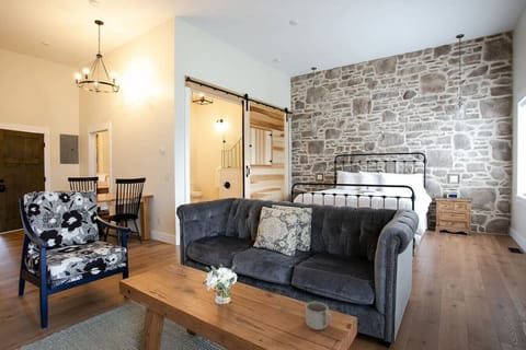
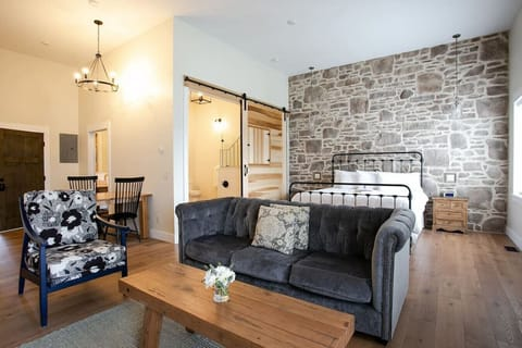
- mug [305,301,332,330]
